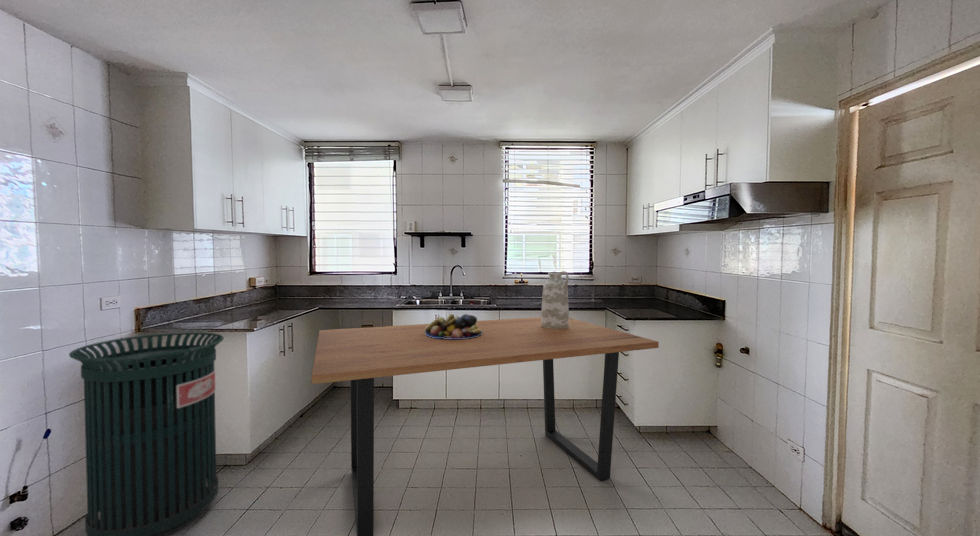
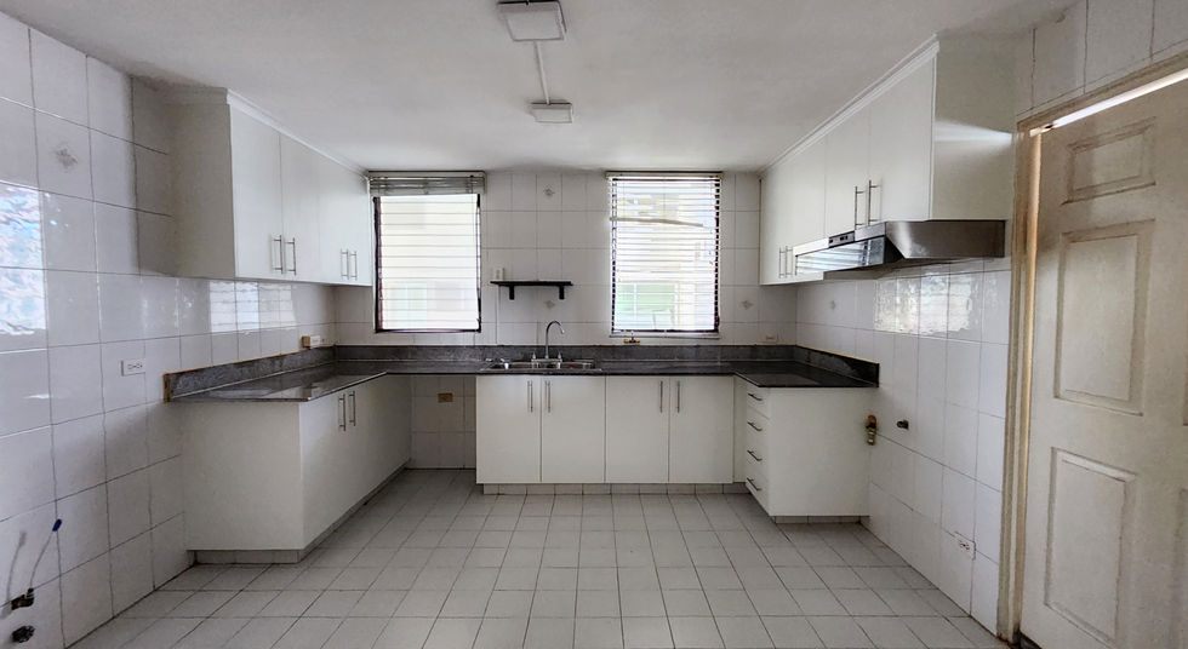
- fruit bowl [425,313,482,339]
- vase [540,270,570,329]
- dining table [311,316,660,536]
- trash can [68,331,225,536]
